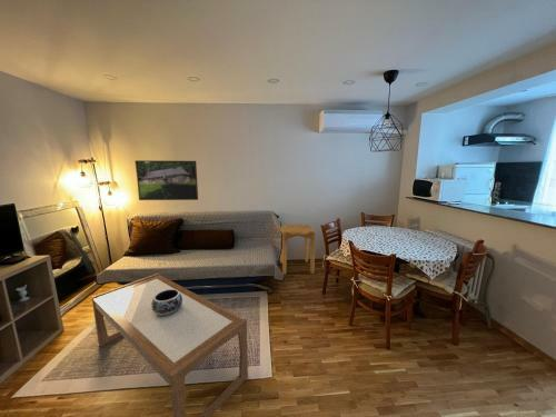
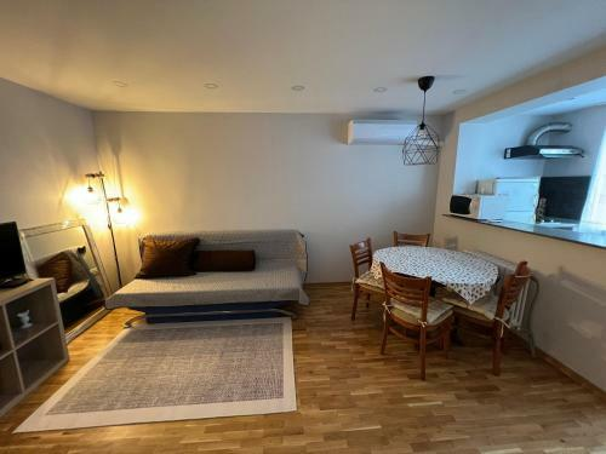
- side table [279,224,316,276]
- coffee table [91,272,249,417]
- decorative bowl [151,289,182,316]
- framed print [135,159,199,201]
